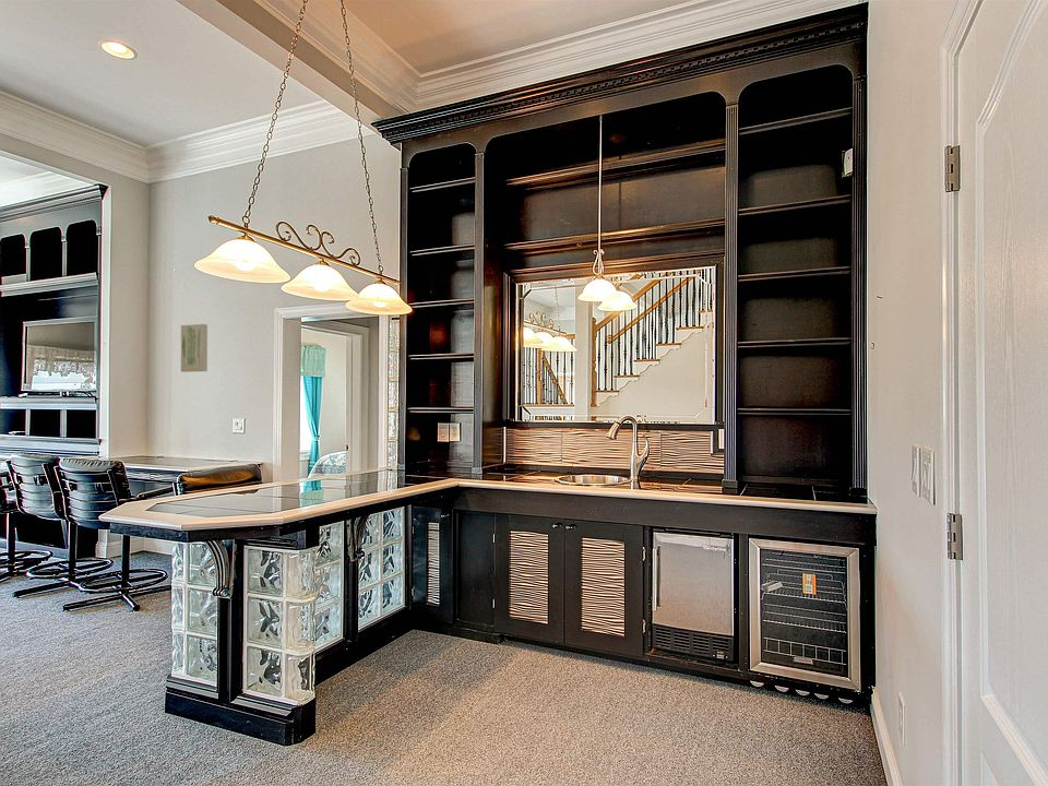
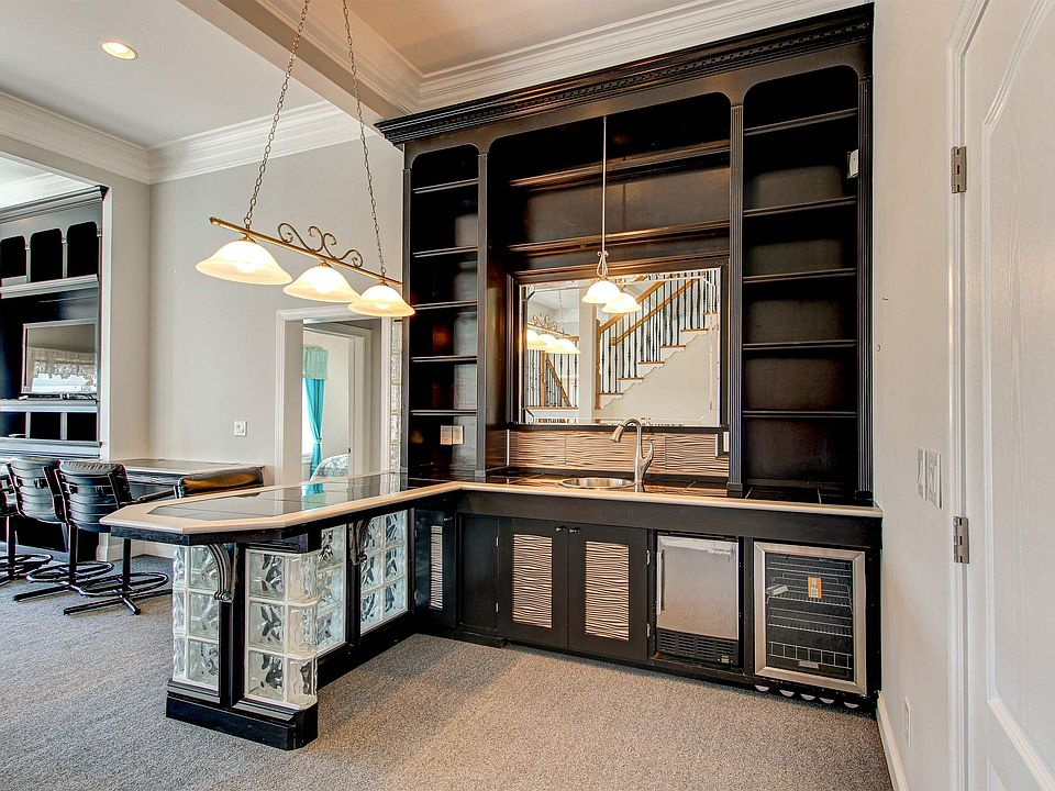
- wall art [180,323,209,373]
